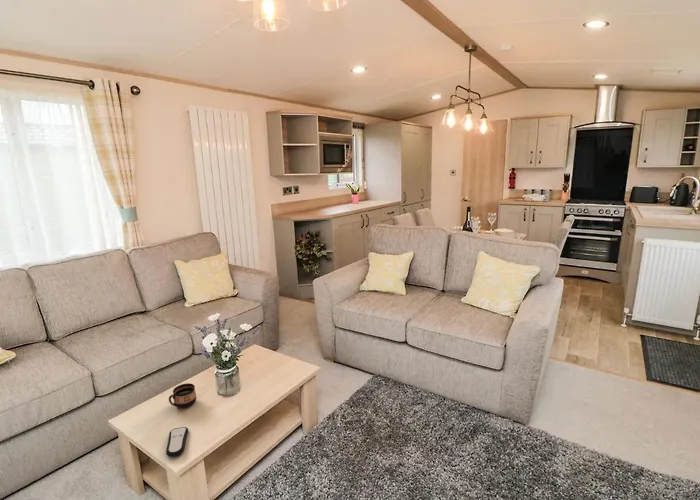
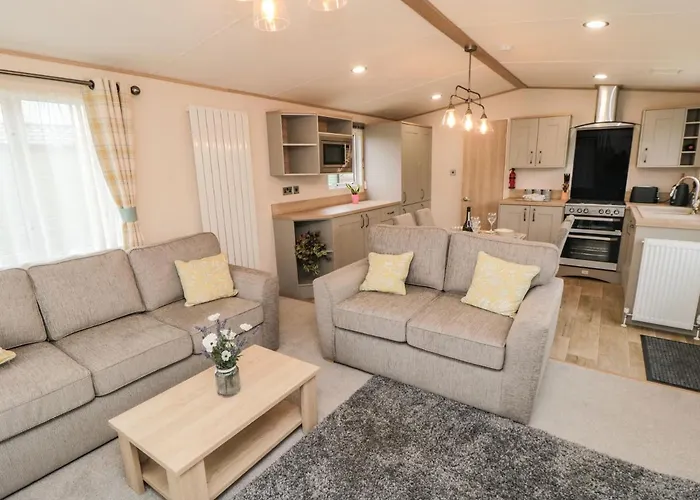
- cup [168,382,197,409]
- remote control [165,426,189,458]
